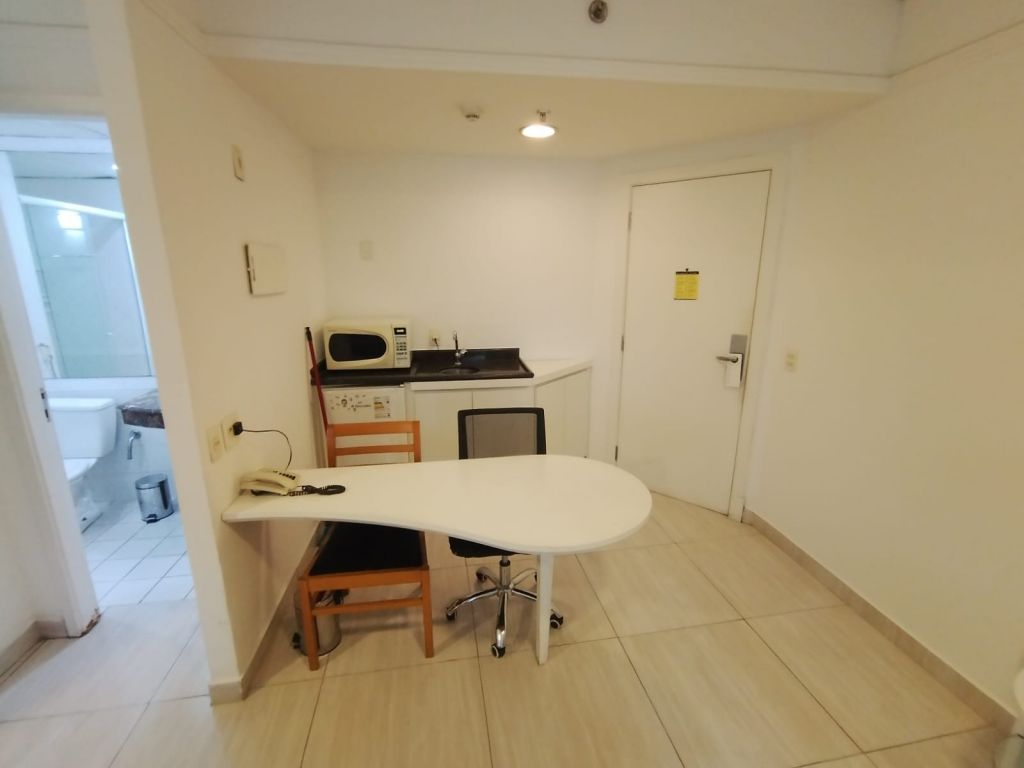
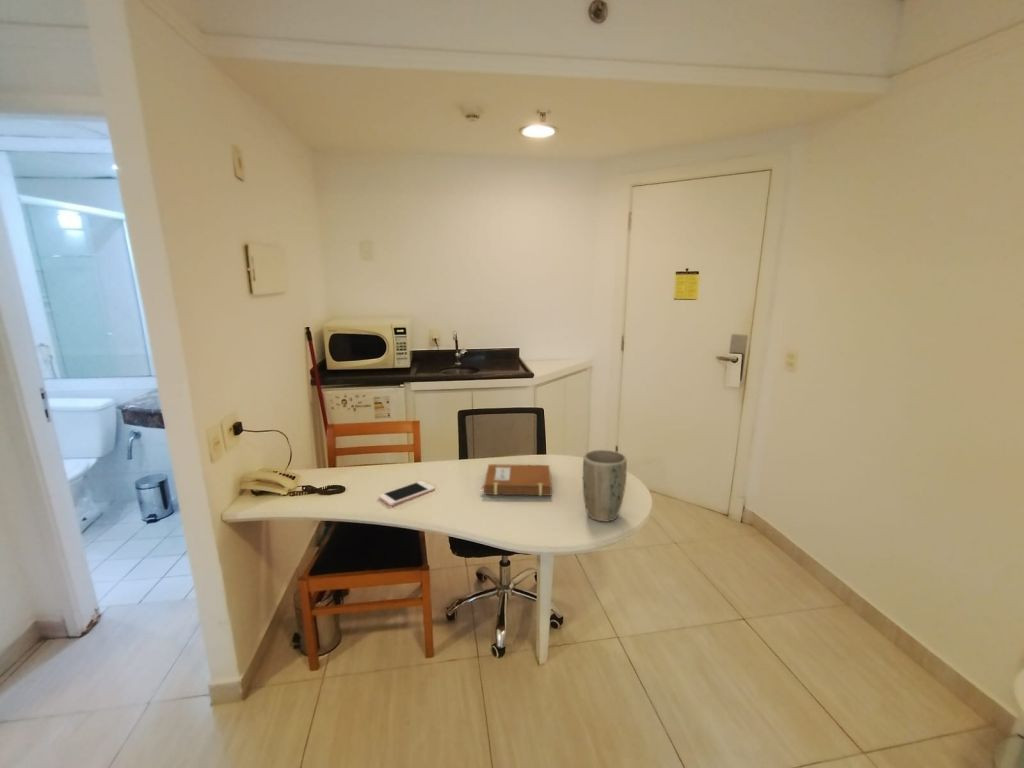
+ cell phone [378,480,436,506]
+ notebook [481,463,553,497]
+ plant pot [582,449,628,523]
